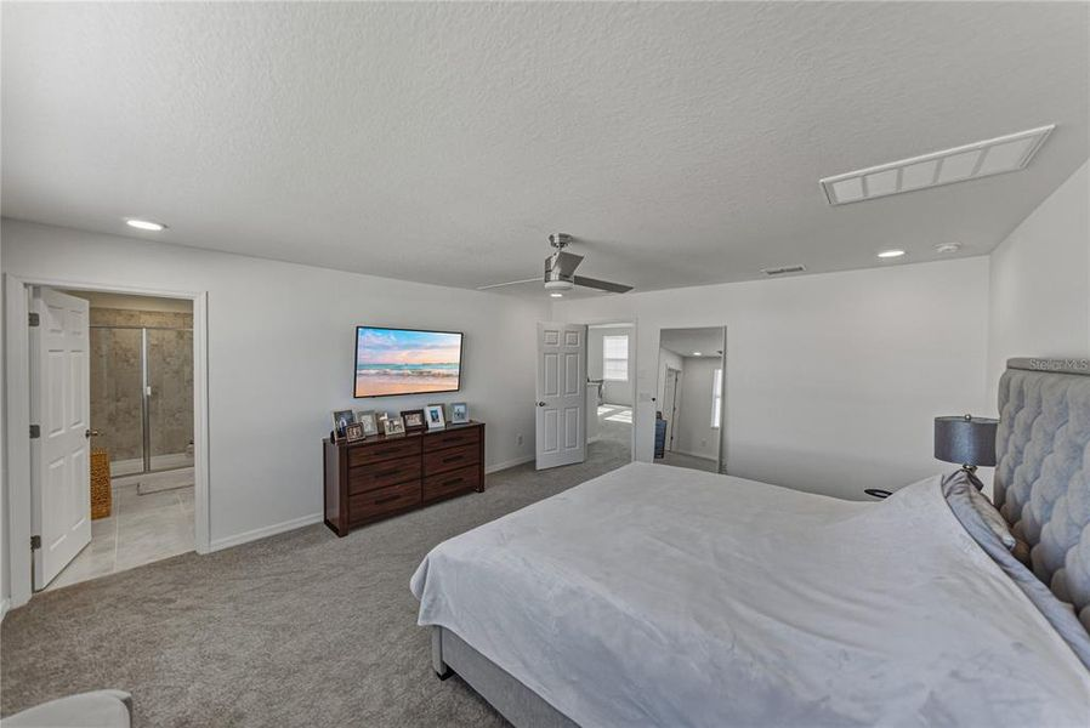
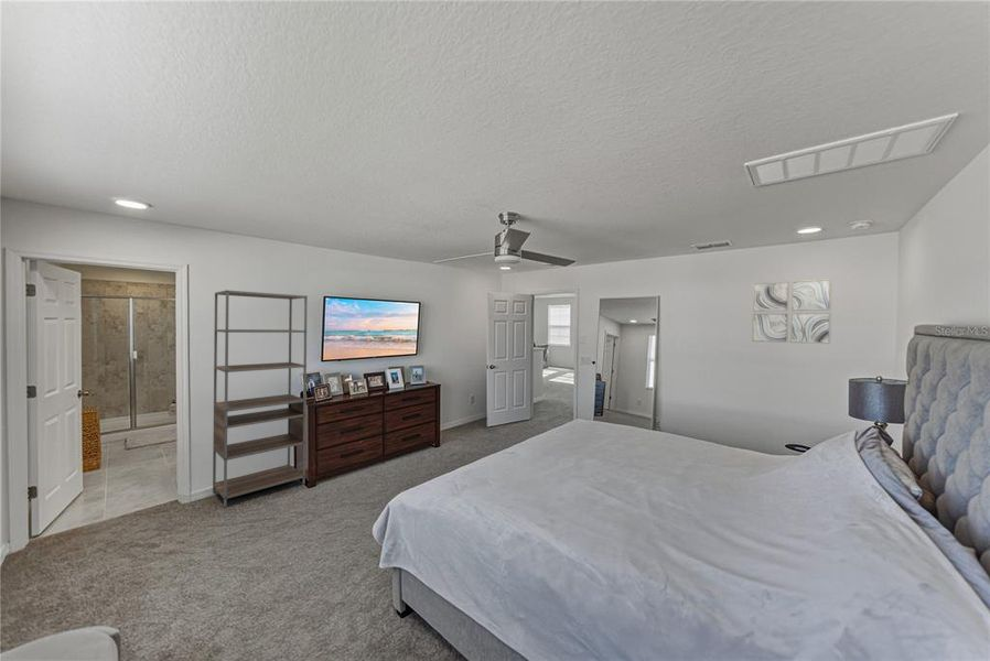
+ shelving unit [212,289,309,508]
+ wall art [751,278,833,345]
